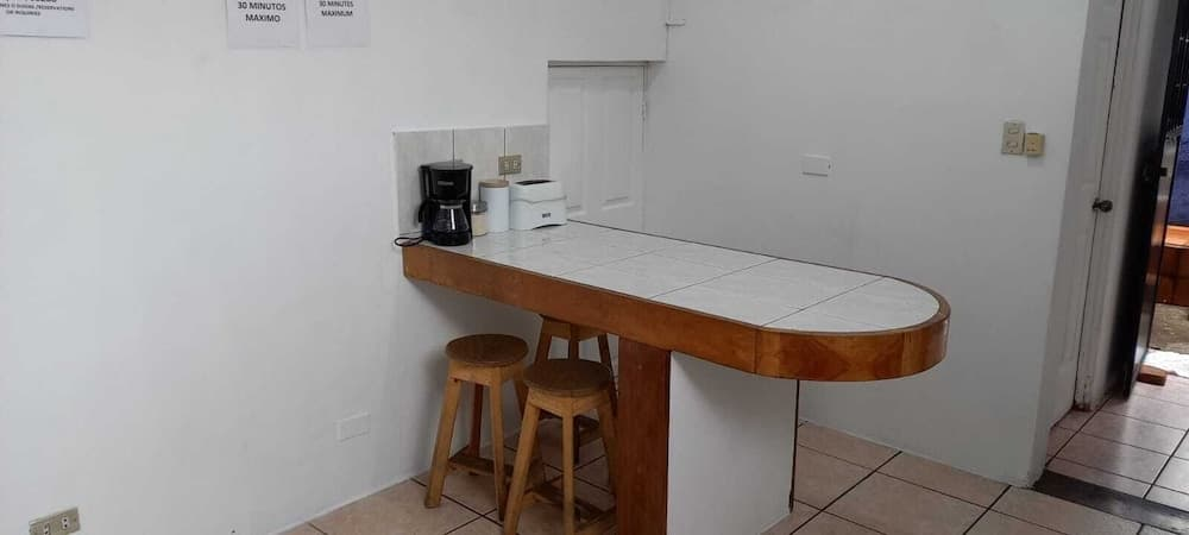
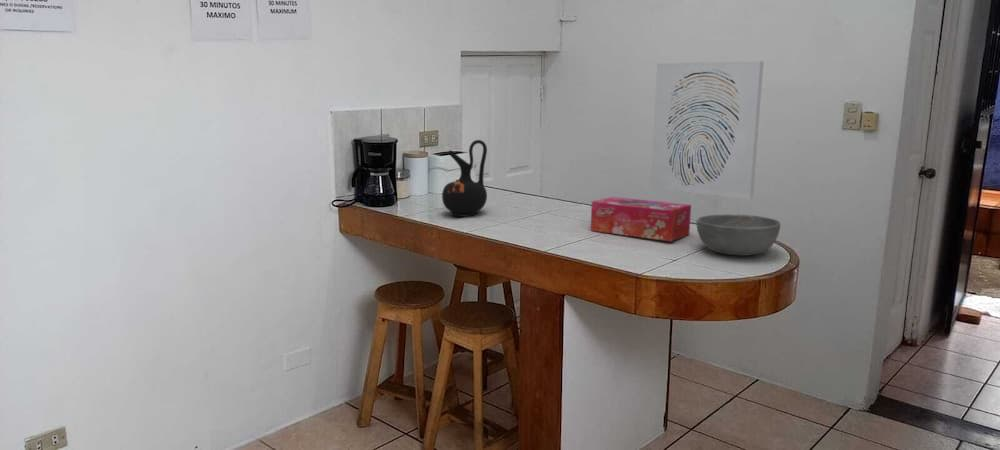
+ wall art [650,60,764,200]
+ tissue box [590,196,692,242]
+ bowl [696,214,781,256]
+ ceramic jug [441,139,488,218]
